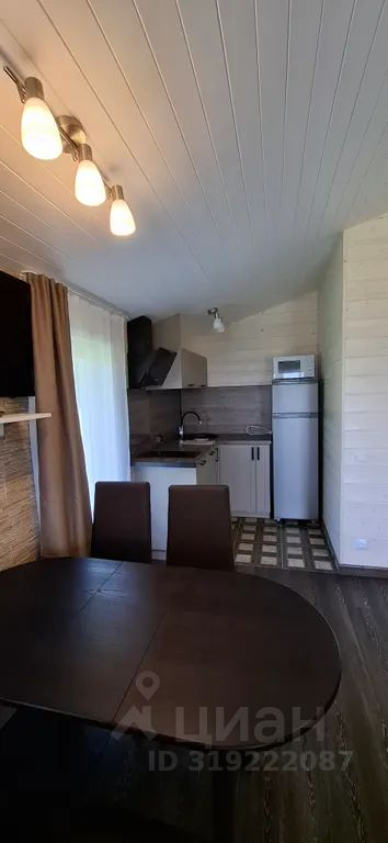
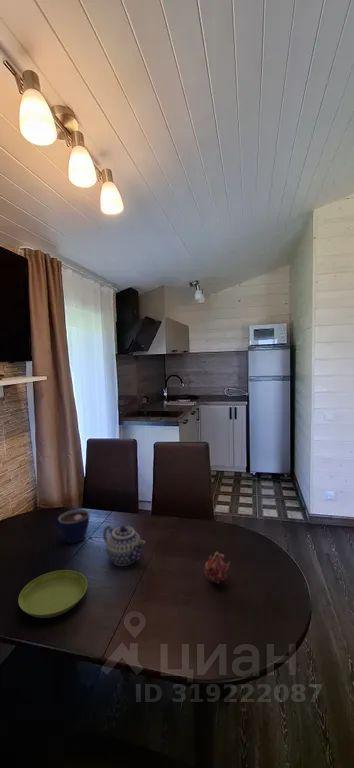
+ saucer [17,569,88,619]
+ teapot [102,524,146,567]
+ cup [54,508,90,544]
+ fruit [203,548,231,585]
